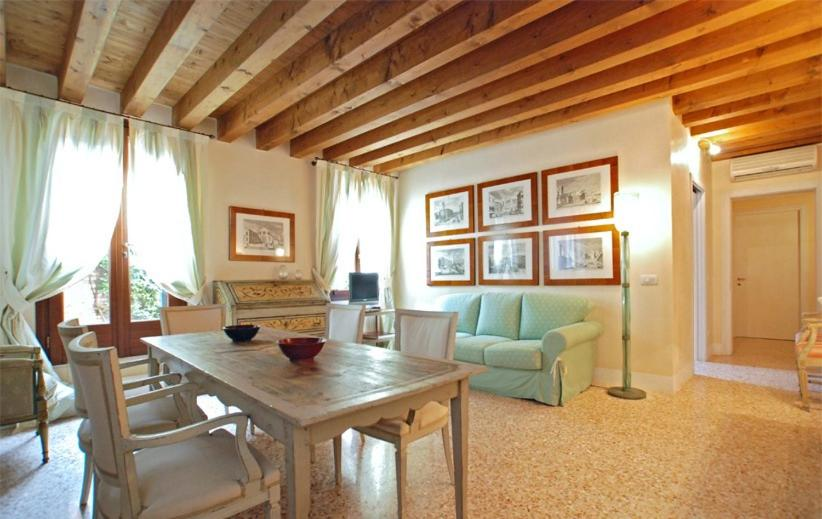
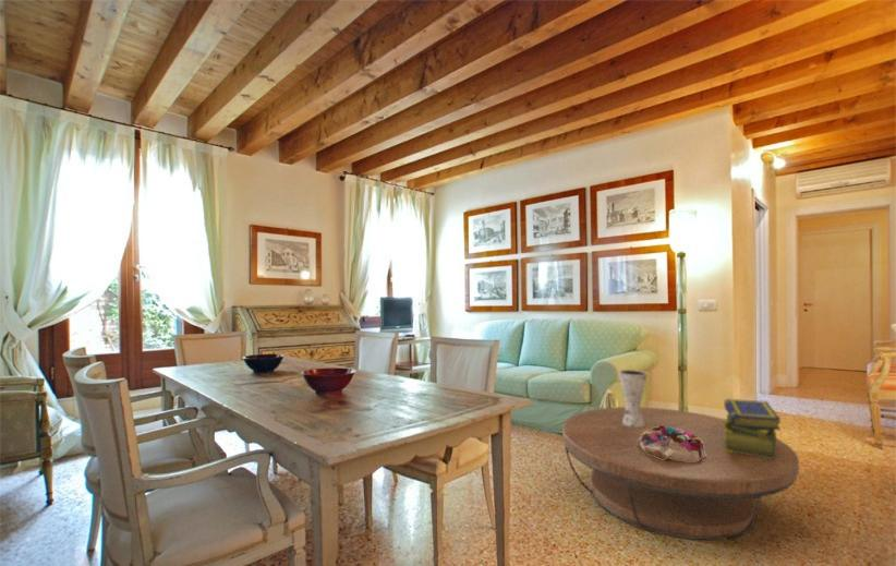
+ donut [638,425,706,461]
+ stack of books [723,398,782,459]
+ vase [618,369,647,426]
+ coffee table [561,406,800,541]
